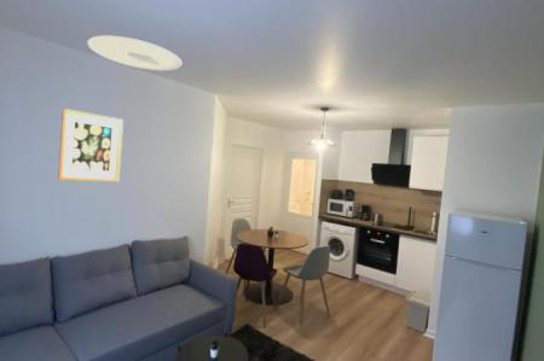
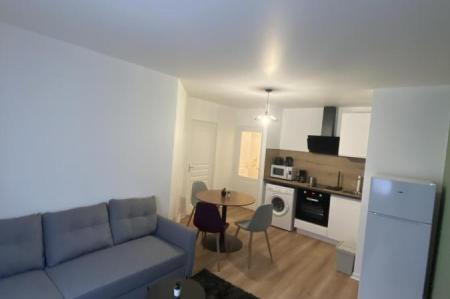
- ceiling light [87,34,184,71]
- wall art [57,107,125,182]
